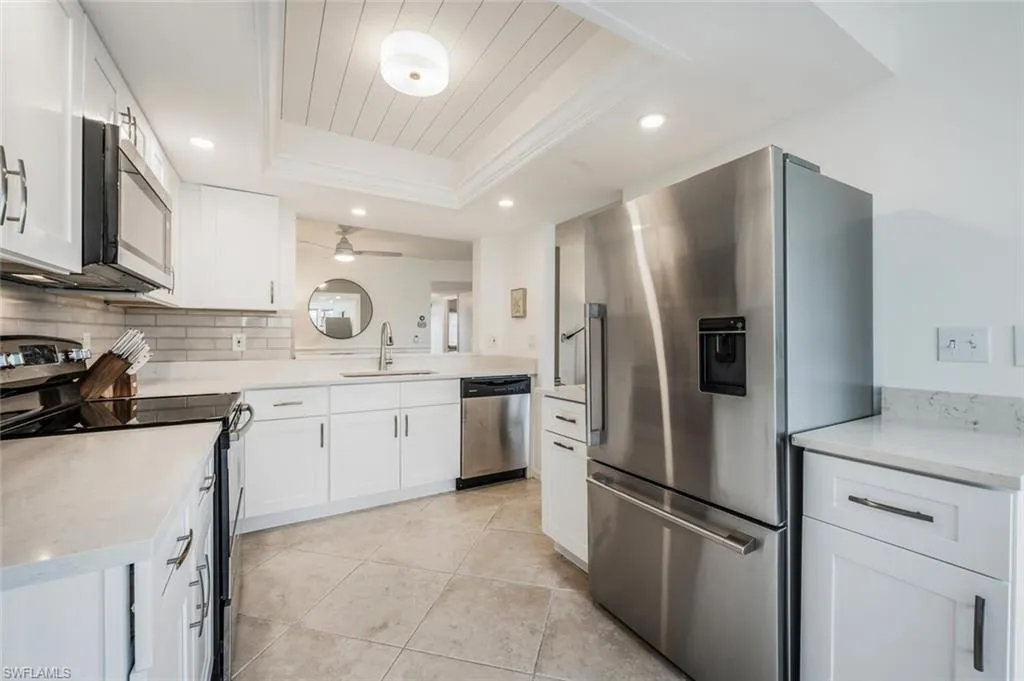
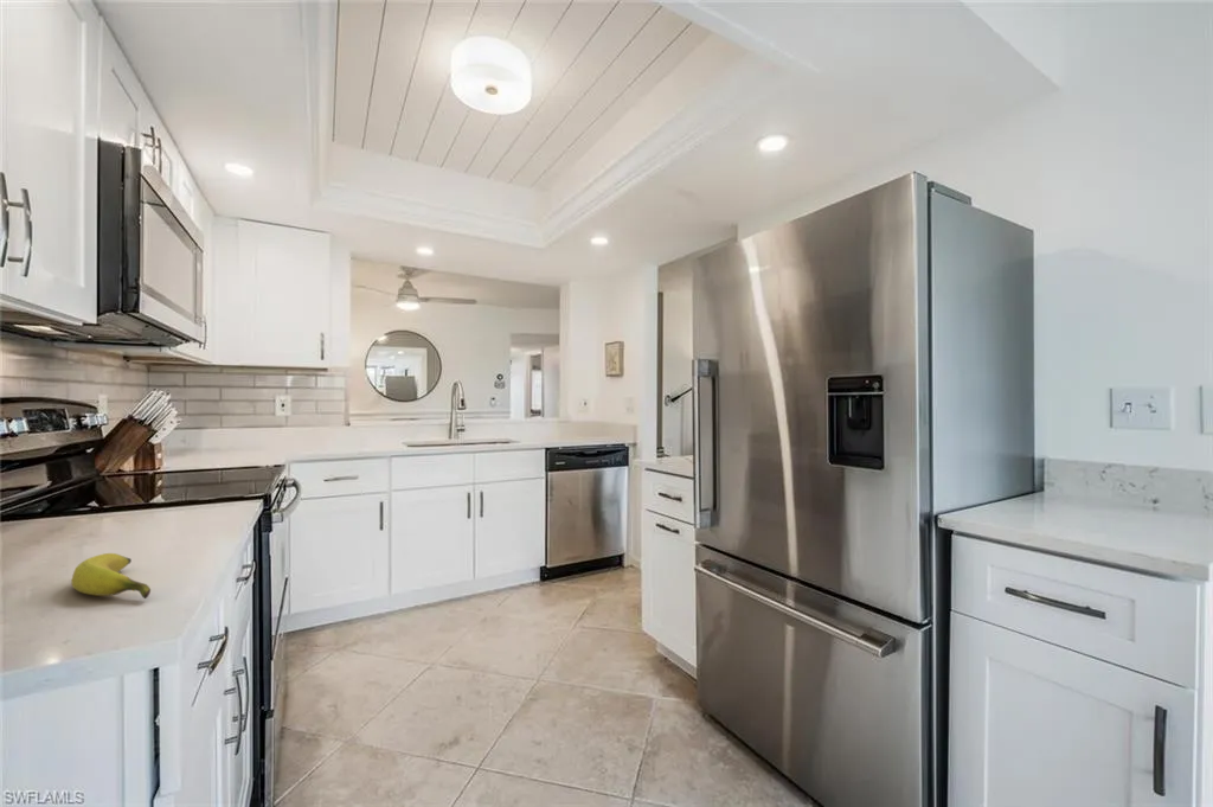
+ banana [70,552,152,600]
